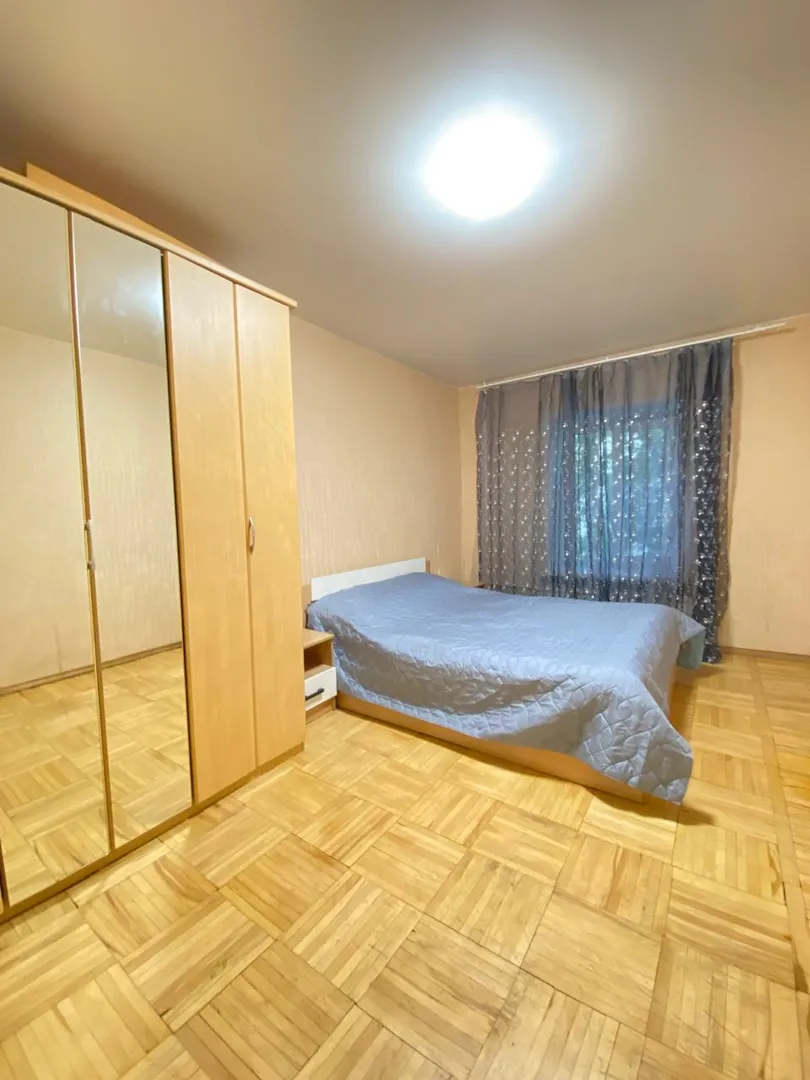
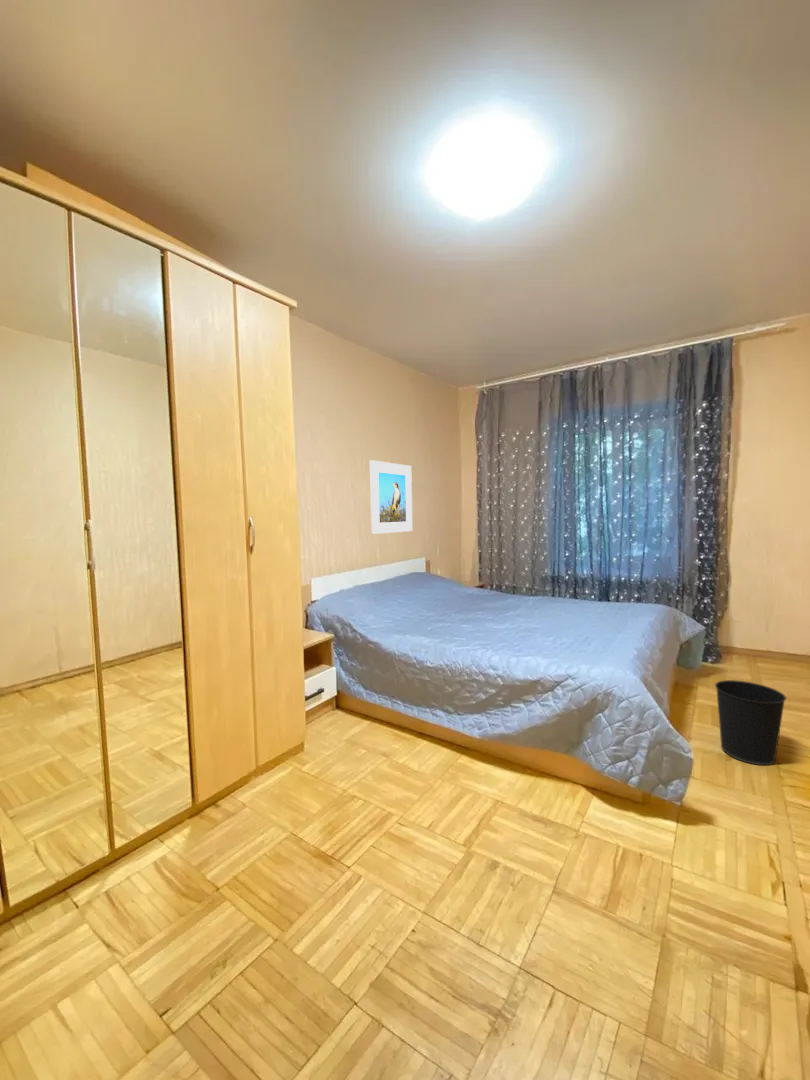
+ wastebasket [714,679,787,766]
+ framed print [369,459,413,535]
